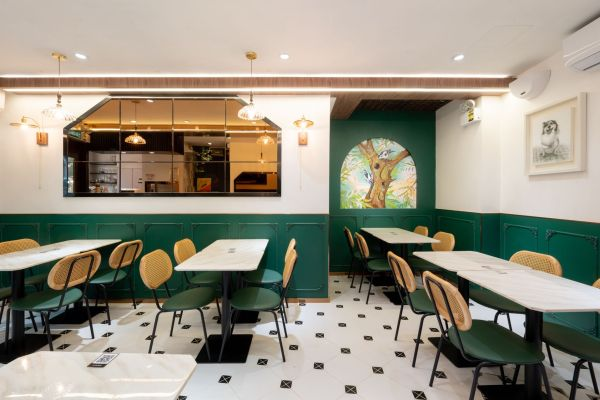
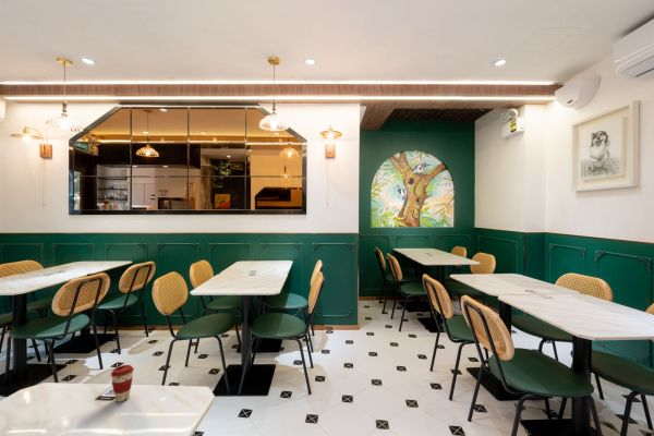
+ coffee cup [110,364,135,403]
